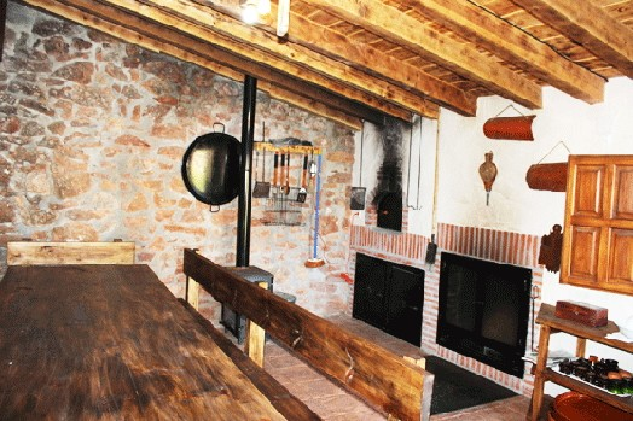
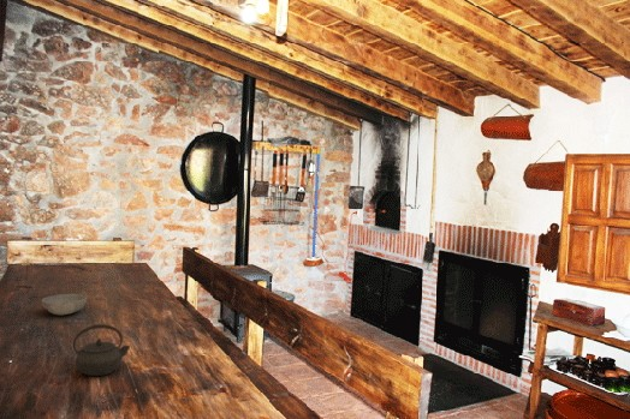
+ kettle [72,323,131,377]
+ bowl [41,293,89,316]
